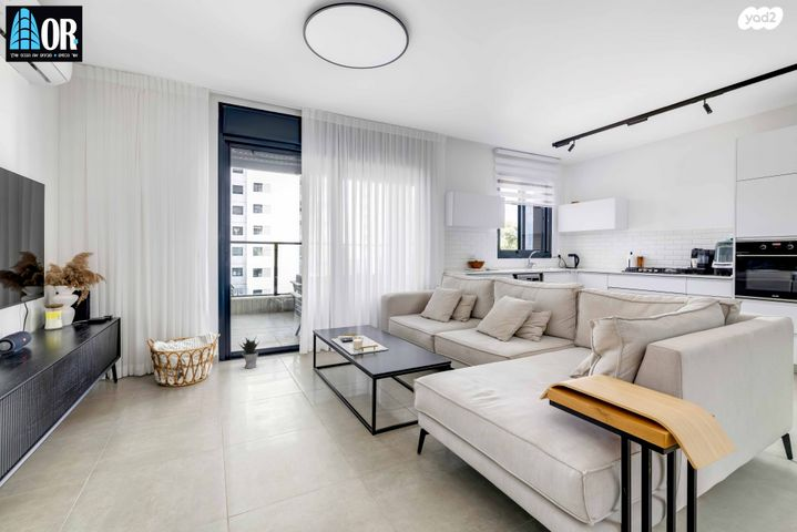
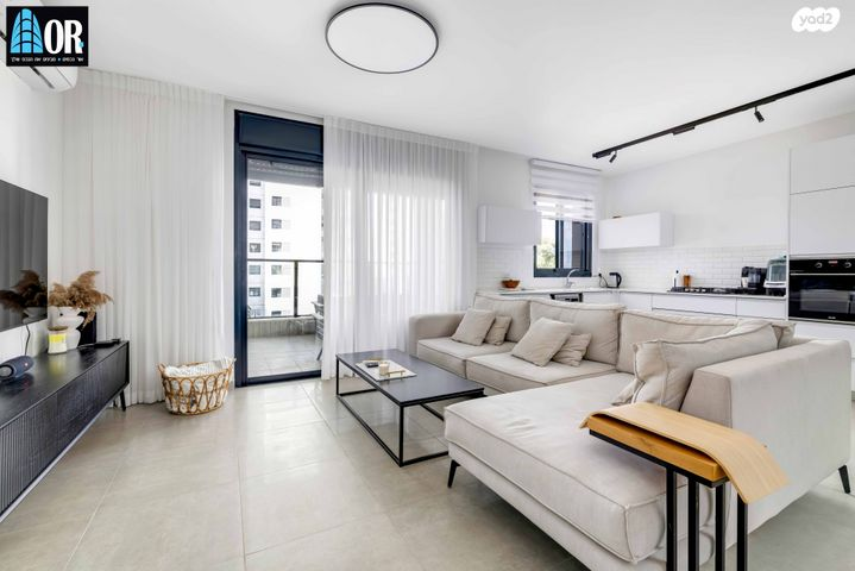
- potted plant [238,336,260,369]
